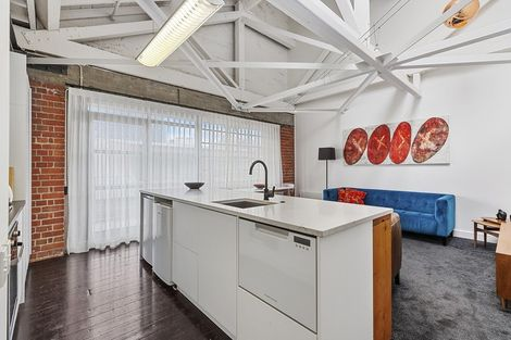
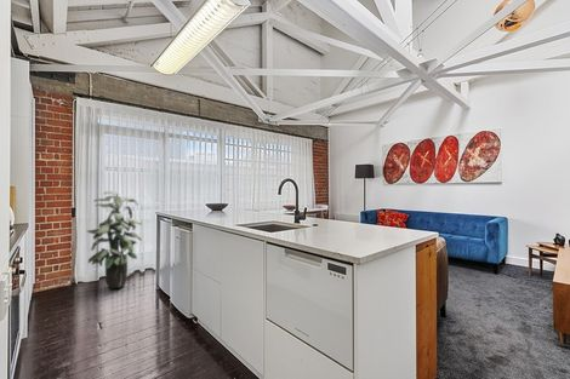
+ indoor plant [86,190,143,291]
